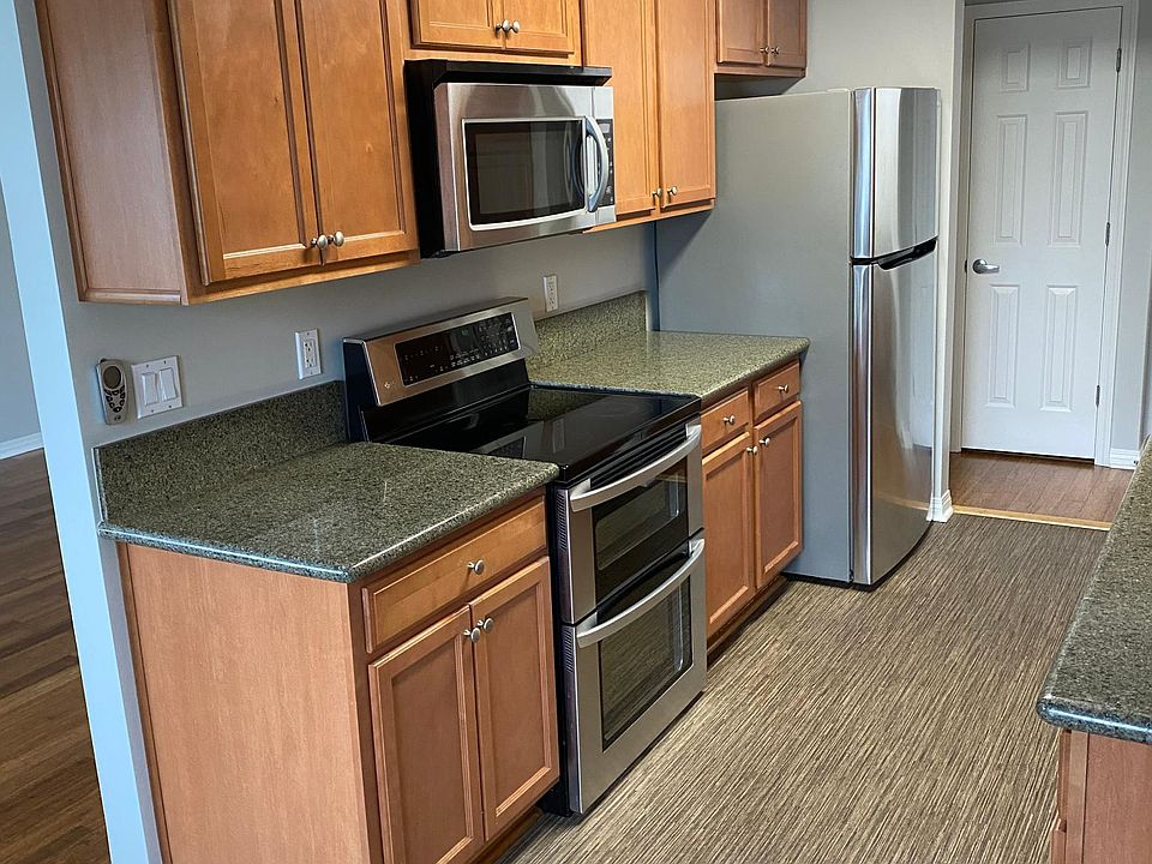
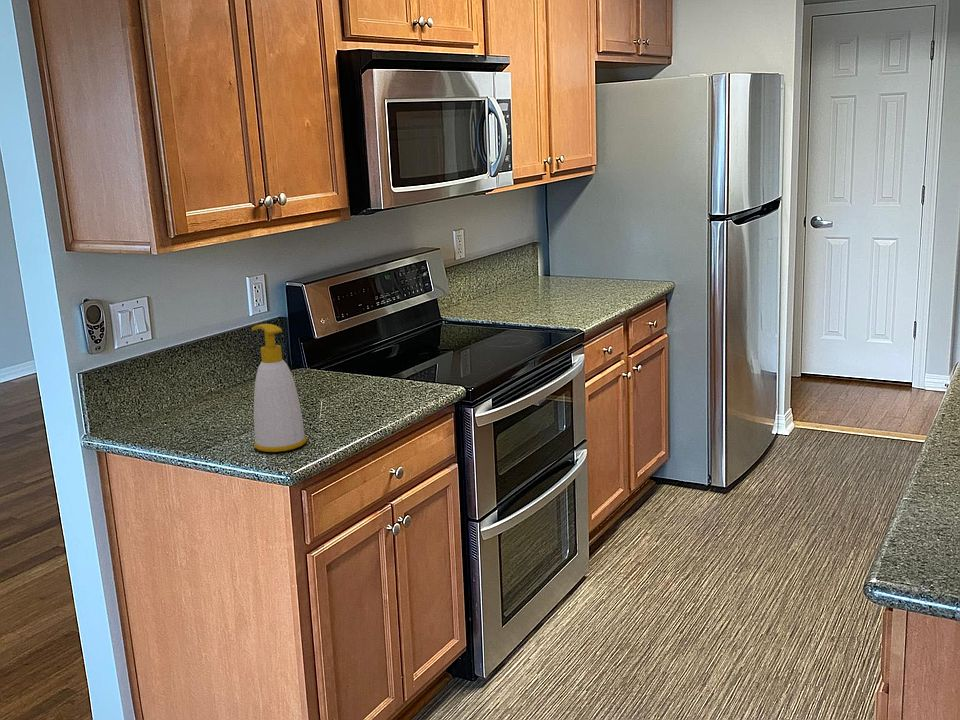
+ soap bottle [251,323,307,453]
